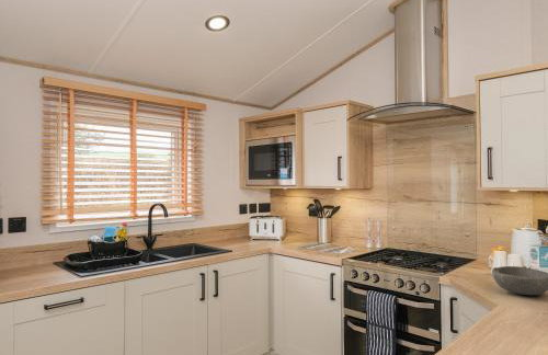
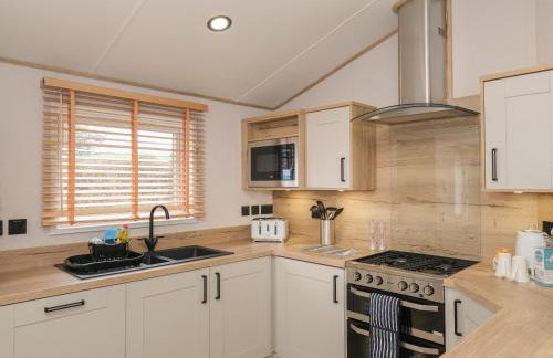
- bowl [491,265,548,296]
